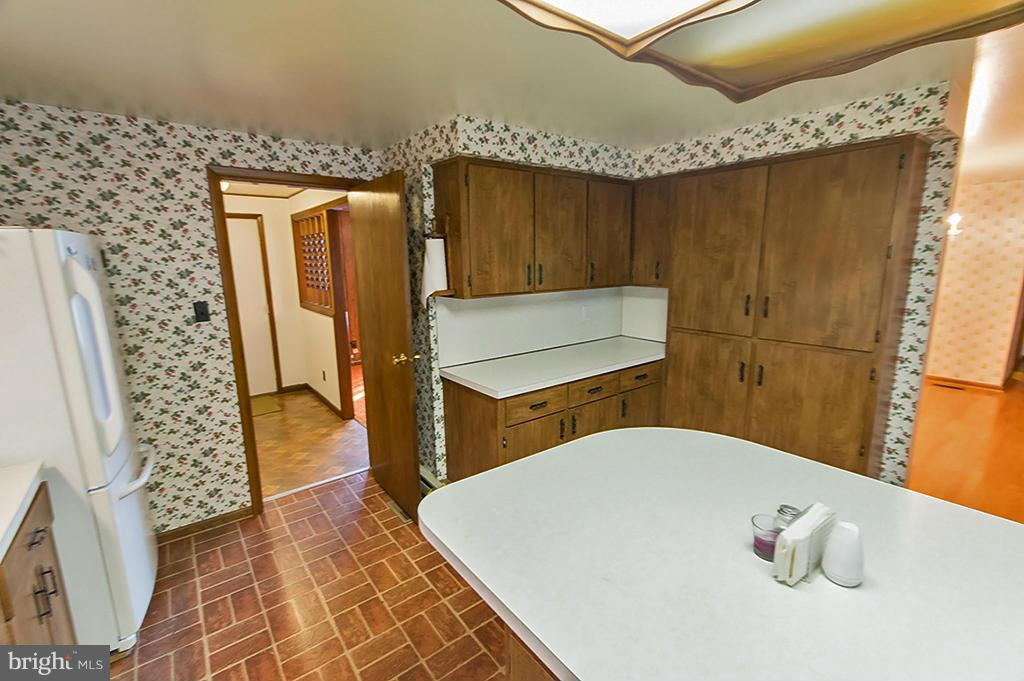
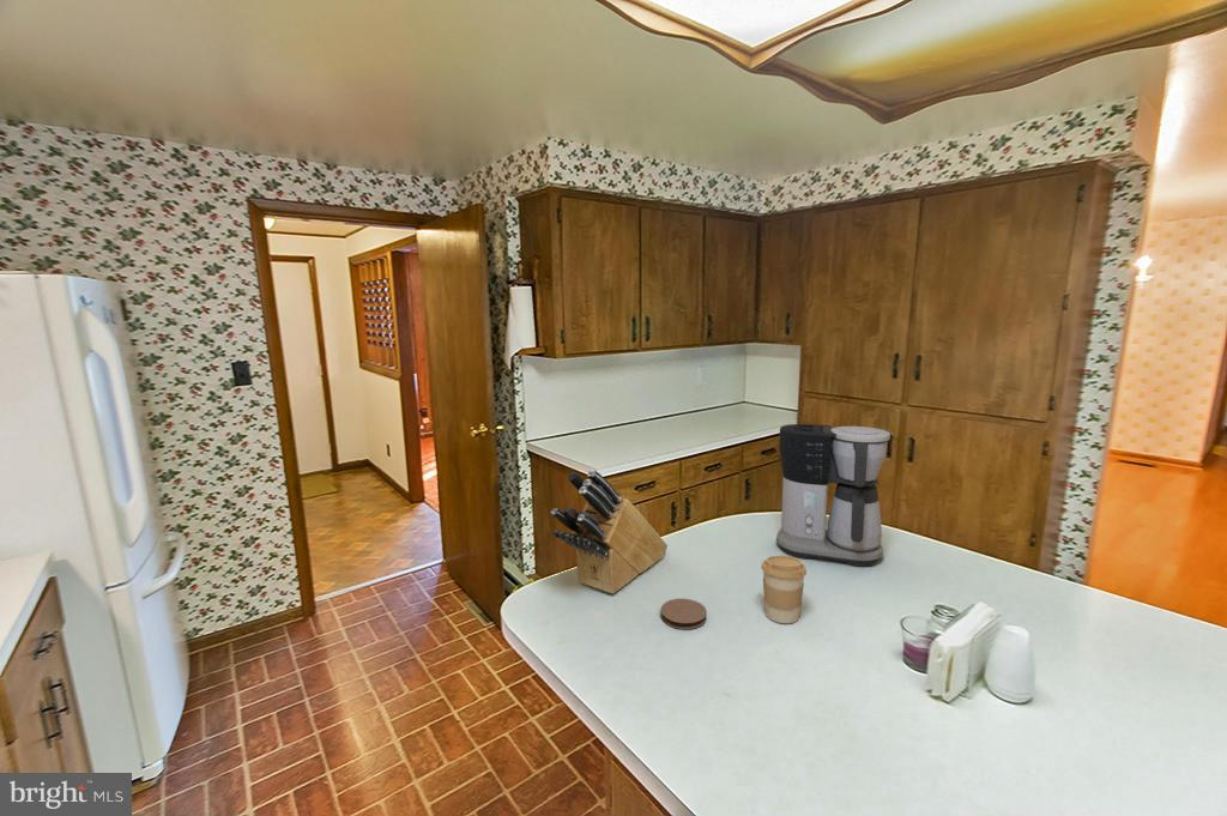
+ knife block [550,469,669,594]
+ coaster [660,598,708,630]
+ coffee cup [760,555,808,624]
+ coffee maker [775,423,891,567]
